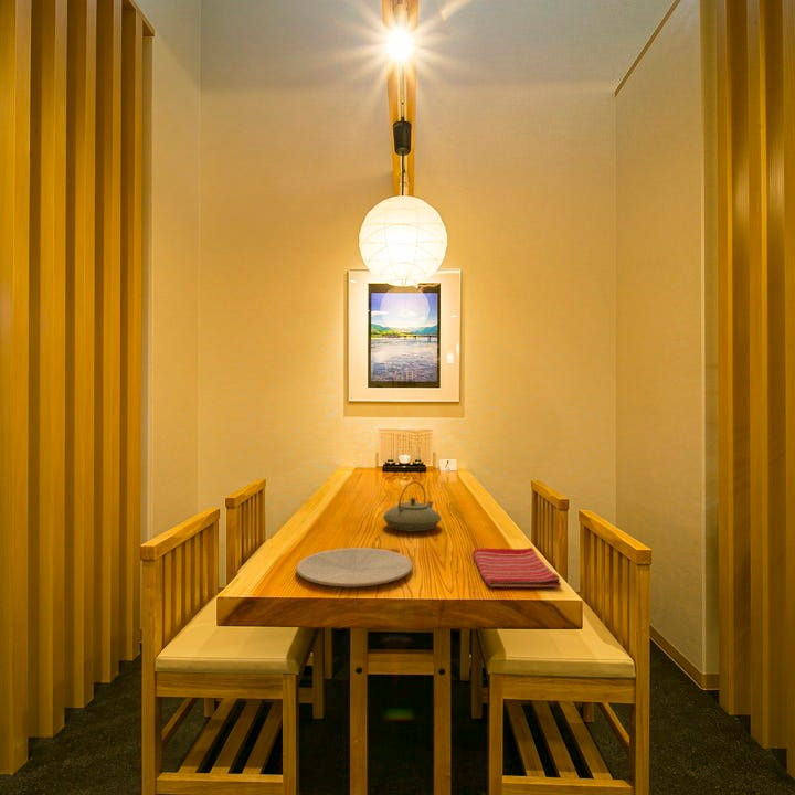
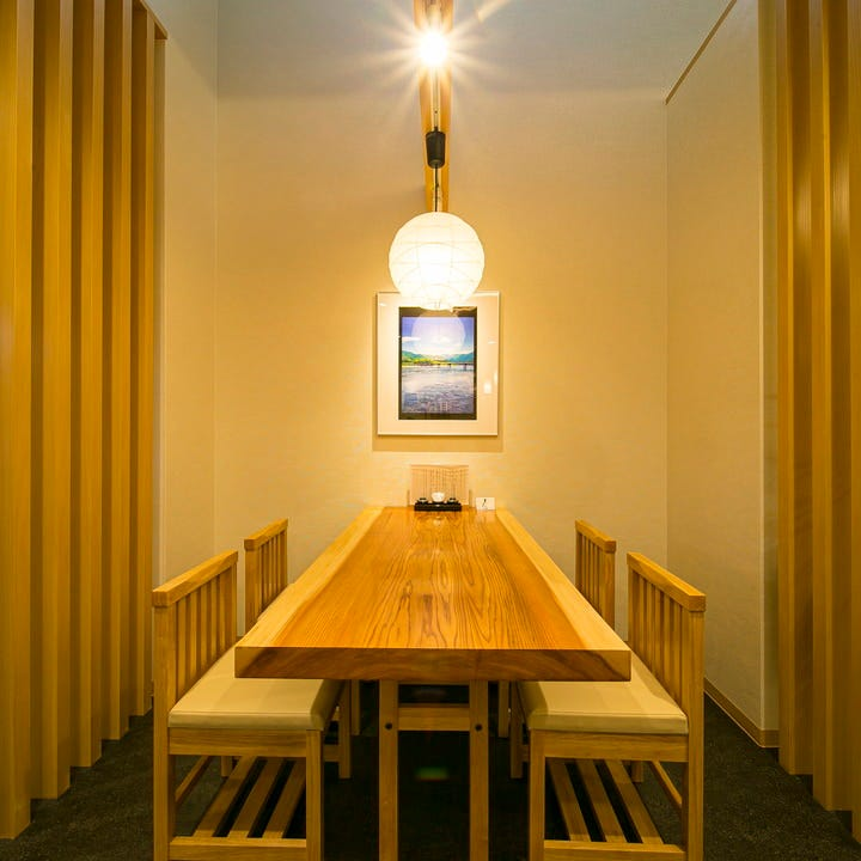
- teapot [382,480,443,532]
- dish towel [471,547,562,589]
- plate [296,547,413,587]
